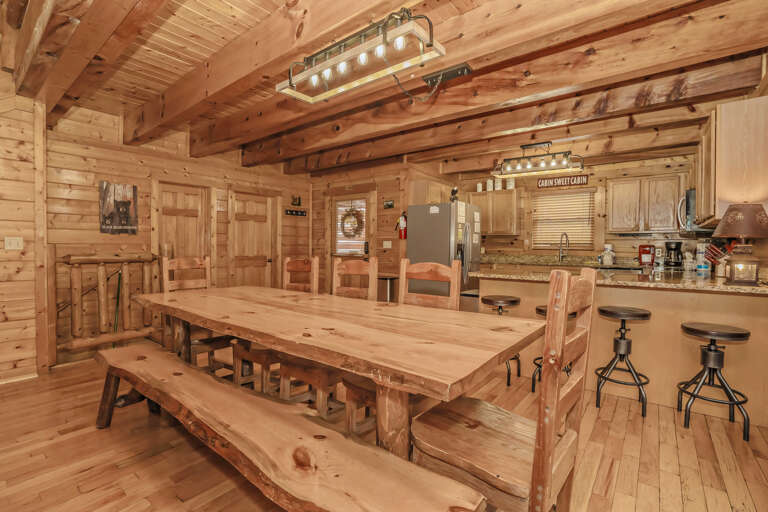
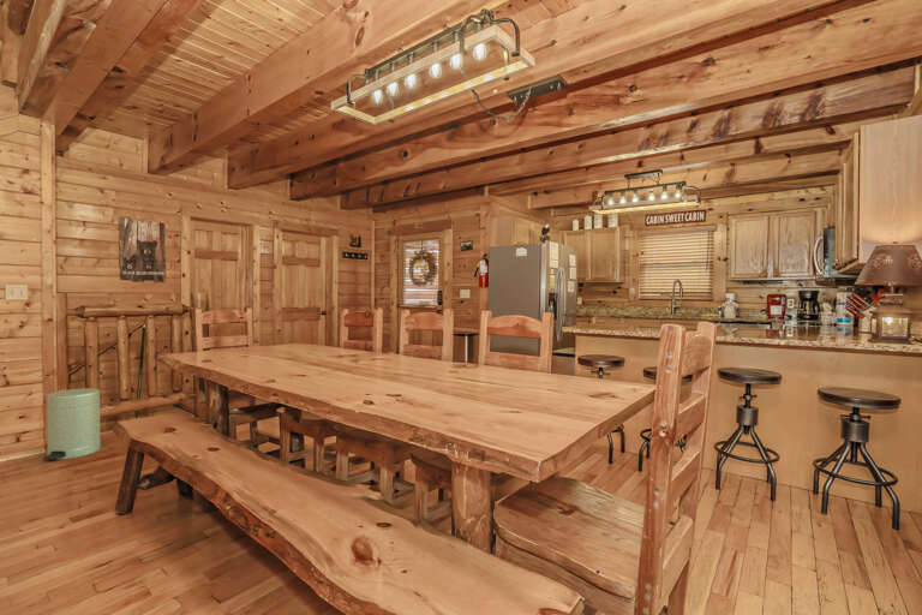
+ trash can [42,387,101,461]
